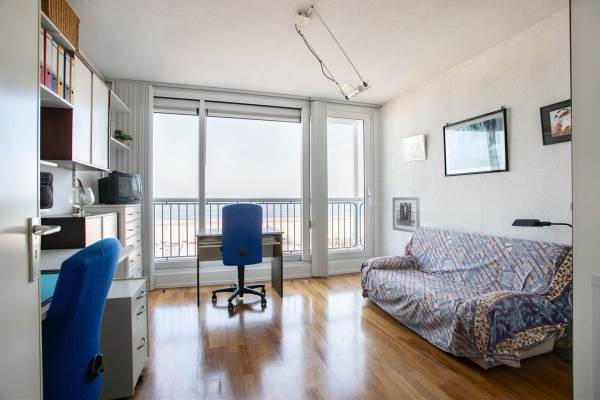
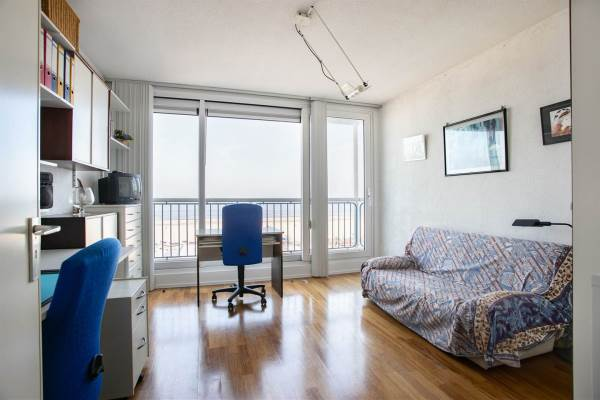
- wall art [391,196,421,234]
